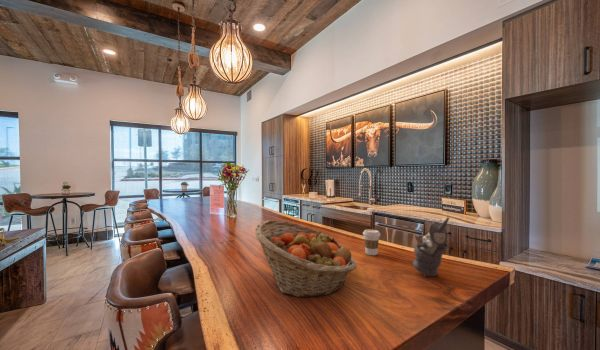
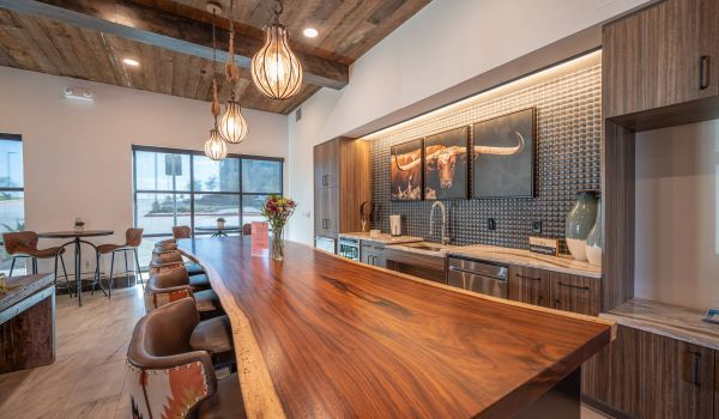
- coffee cup [362,229,381,256]
- fruit basket [254,219,358,299]
- teapot [410,216,450,278]
